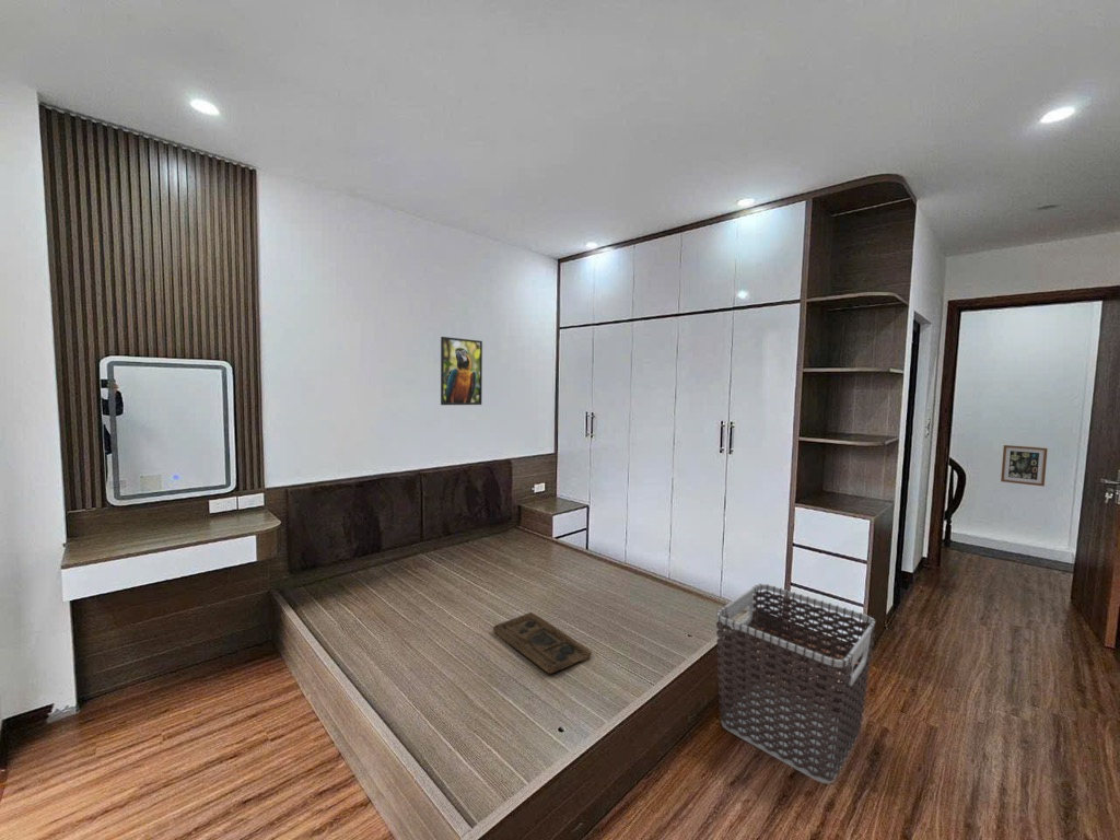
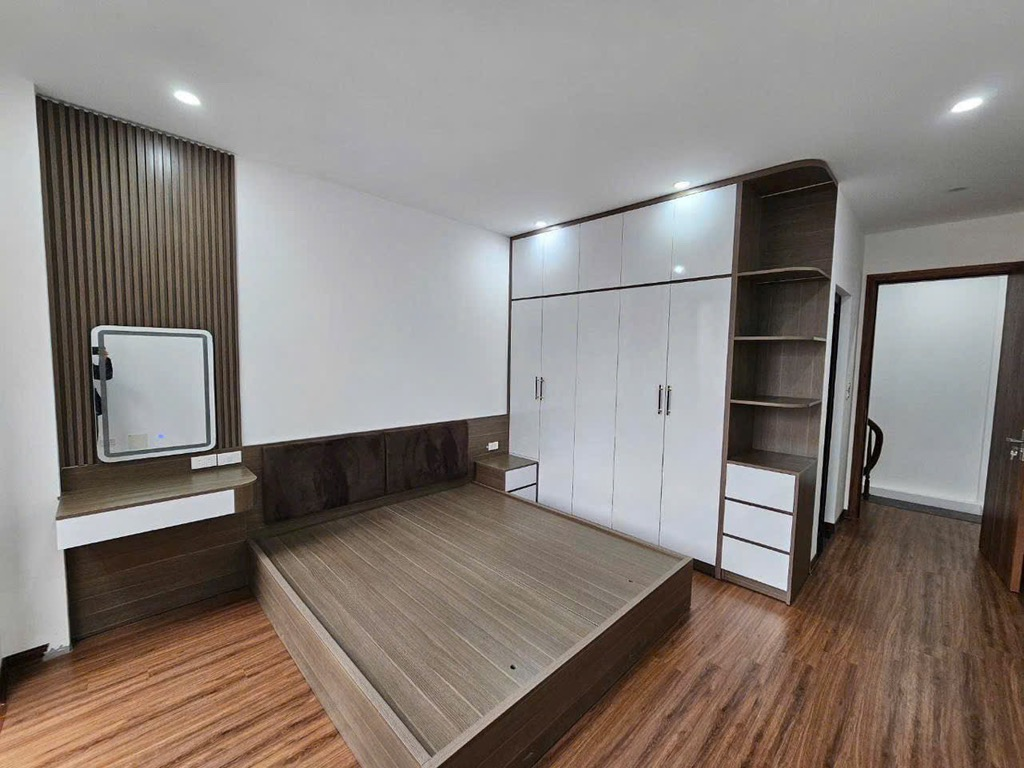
- decorative tray [492,611,593,675]
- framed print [440,336,483,406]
- clothes hamper [715,583,877,785]
- wall art [1000,444,1049,488]
